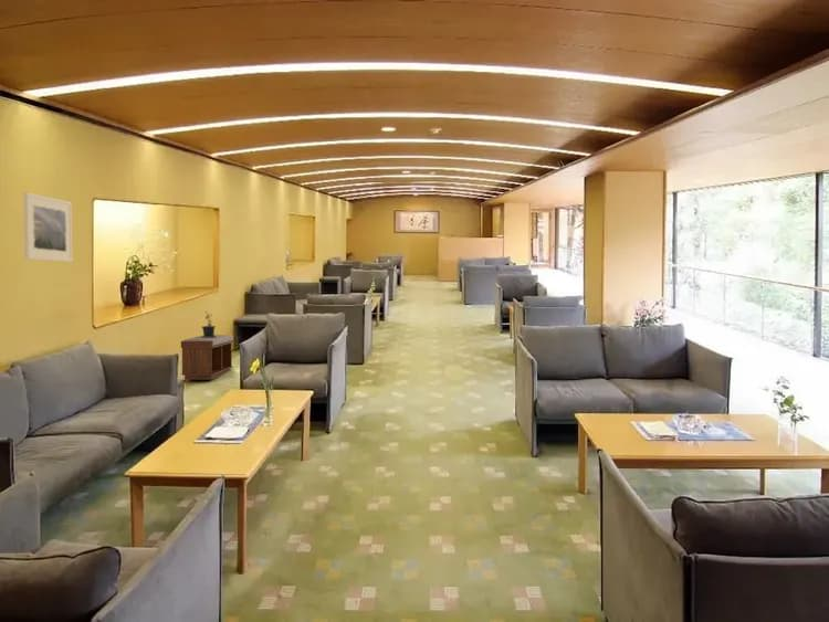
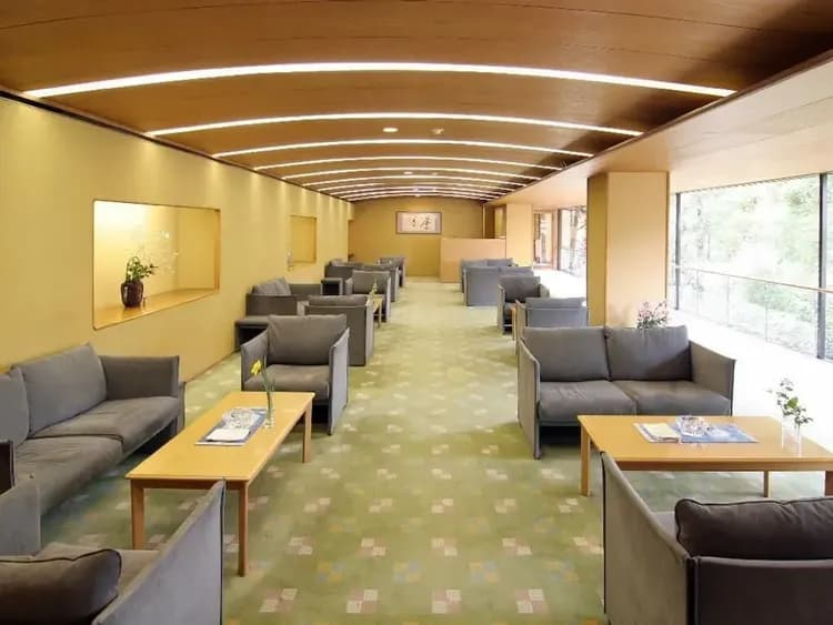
- potted plant [197,310,217,338]
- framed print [23,191,74,263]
- bench [180,334,234,381]
